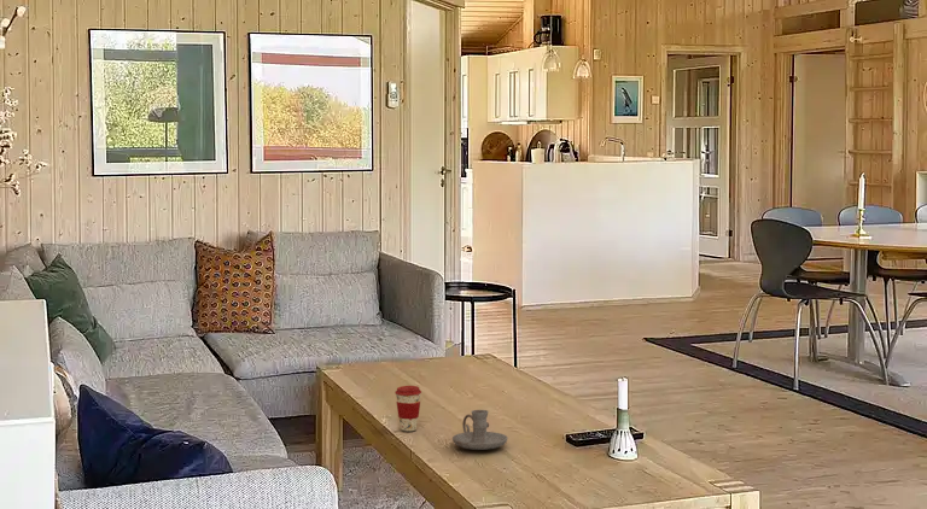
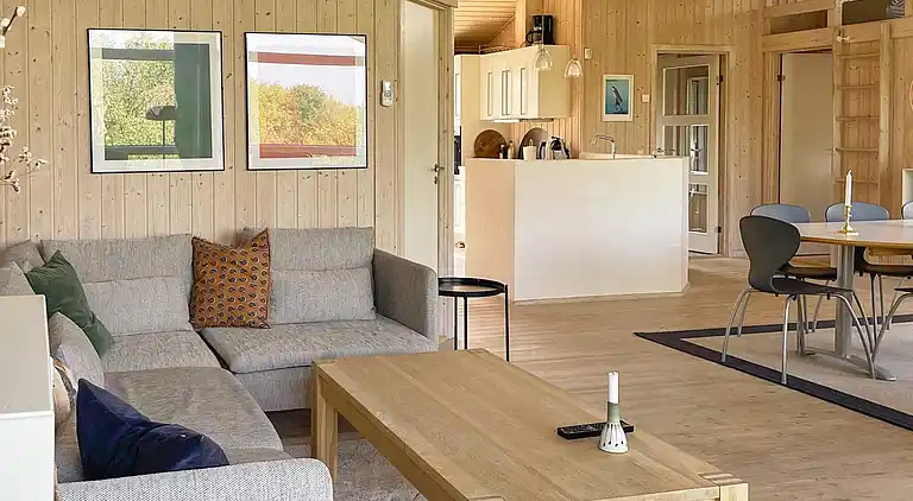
- coffee cup [393,385,422,432]
- candle holder [451,409,508,451]
